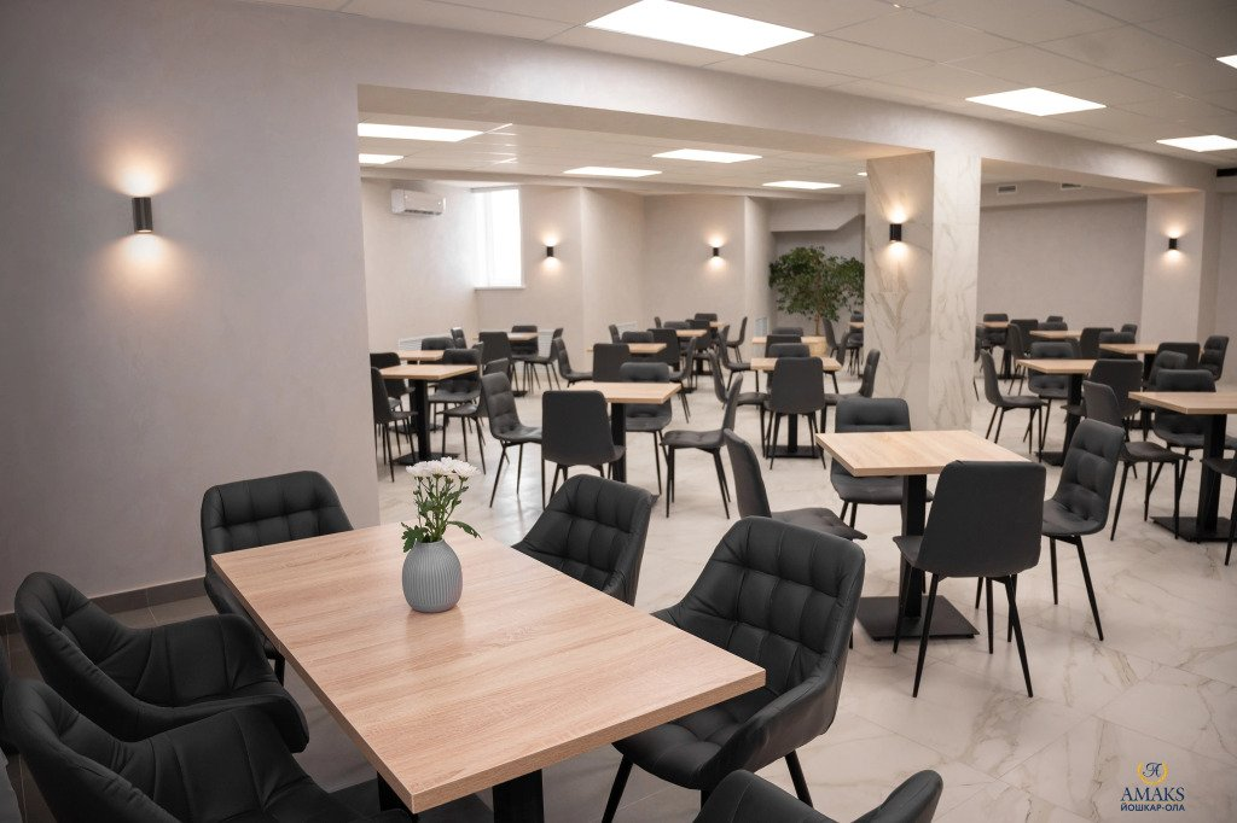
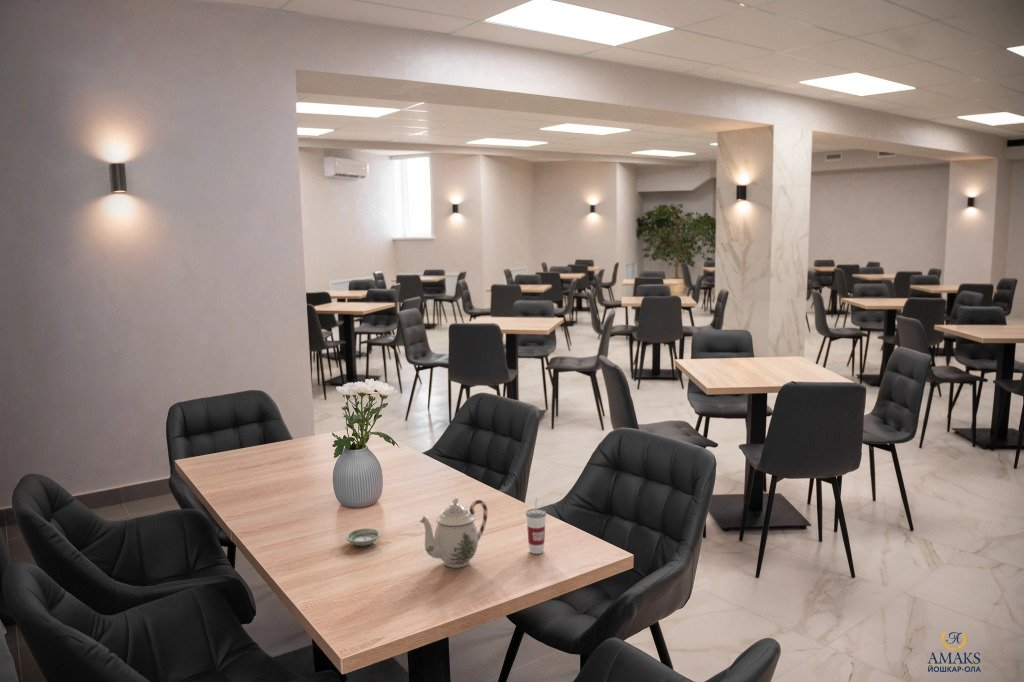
+ cup [525,496,547,555]
+ teapot [418,497,488,569]
+ saucer [345,527,381,547]
